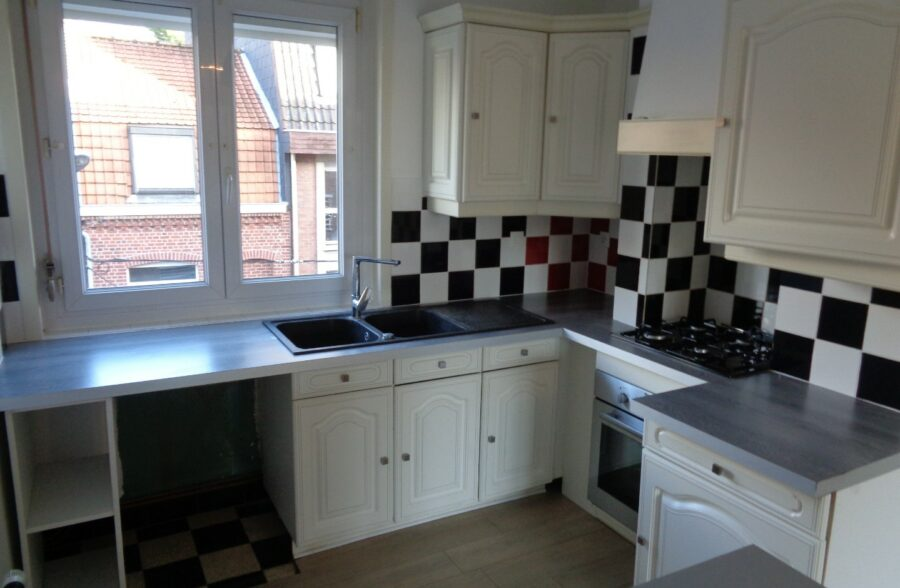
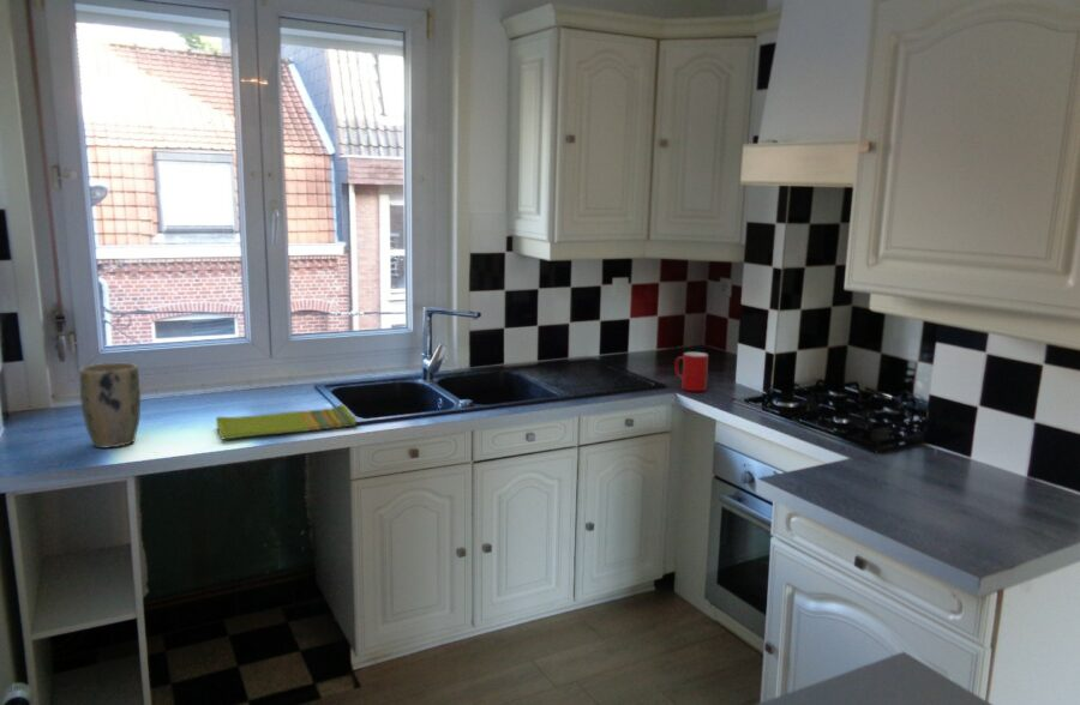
+ dish towel [215,404,358,441]
+ plant pot [79,362,142,448]
+ cup [673,351,709,392]
